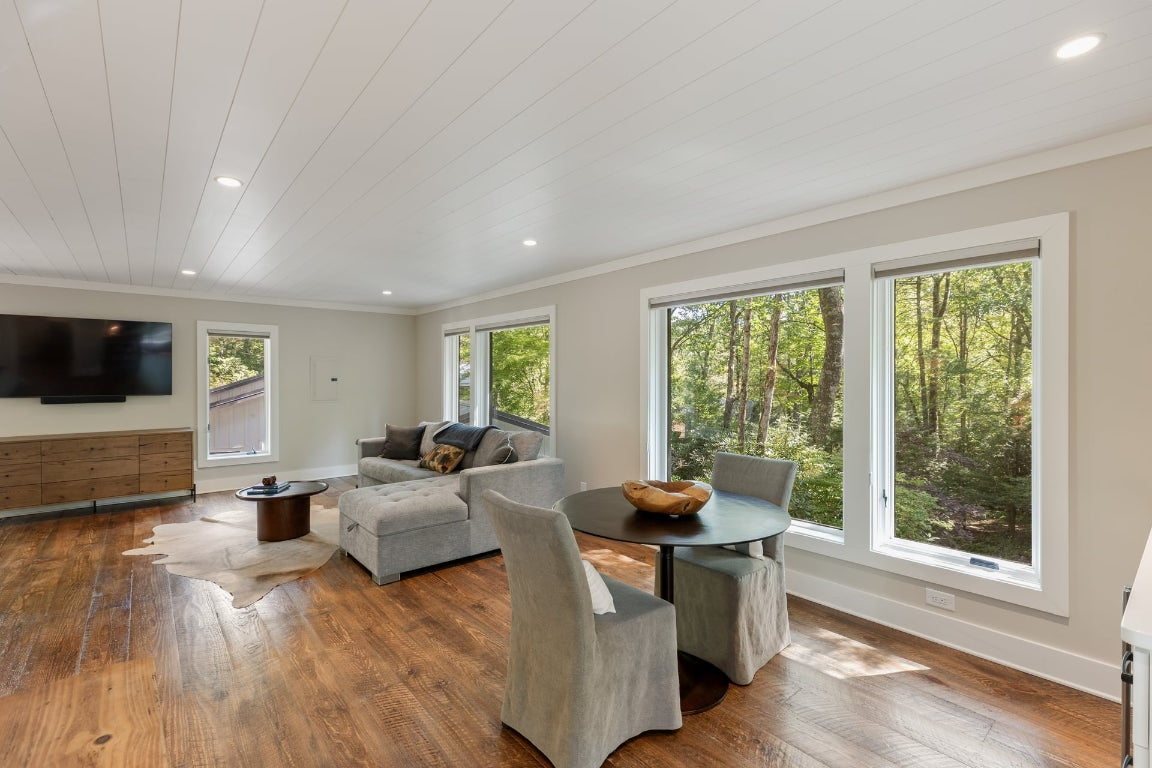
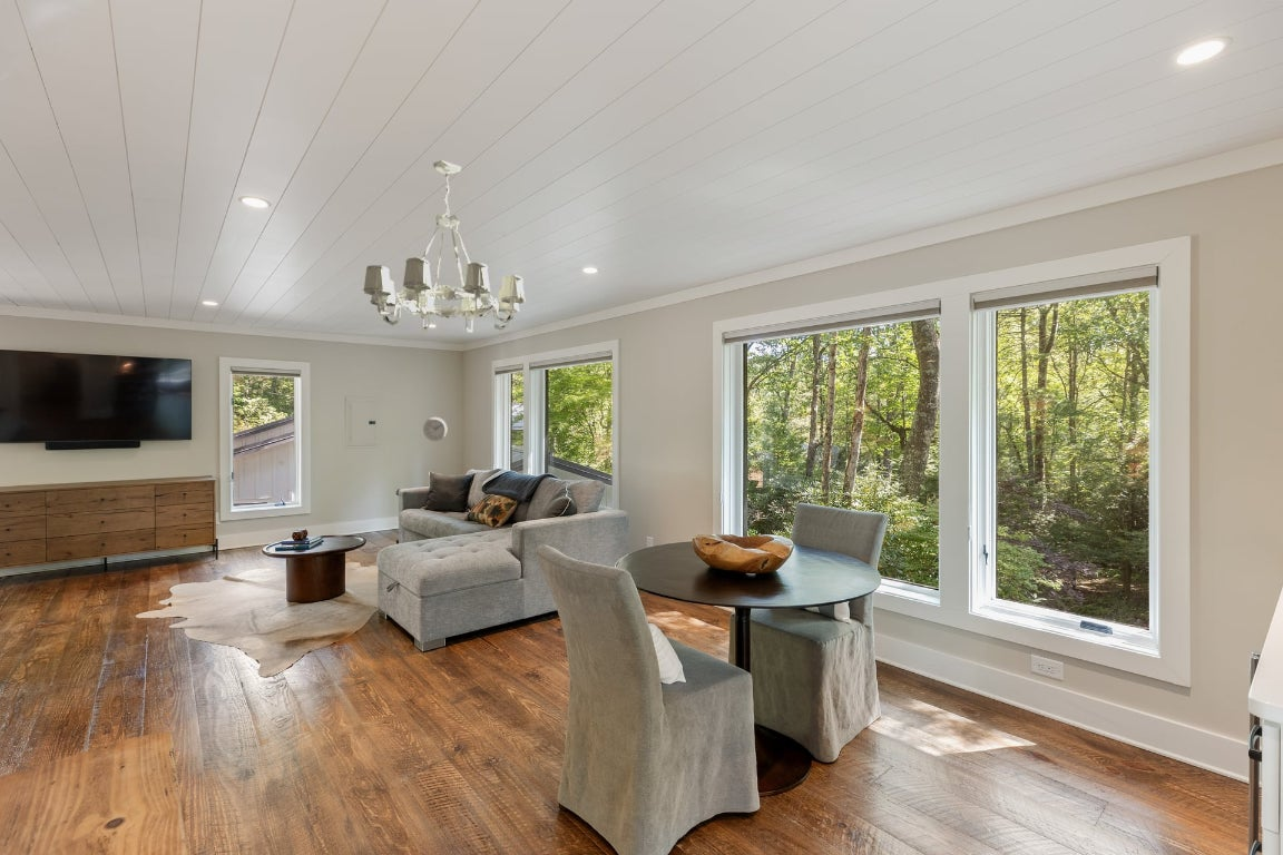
+ wall clock [422,416,448,442]
+ chandelier [362,159,527,334]
